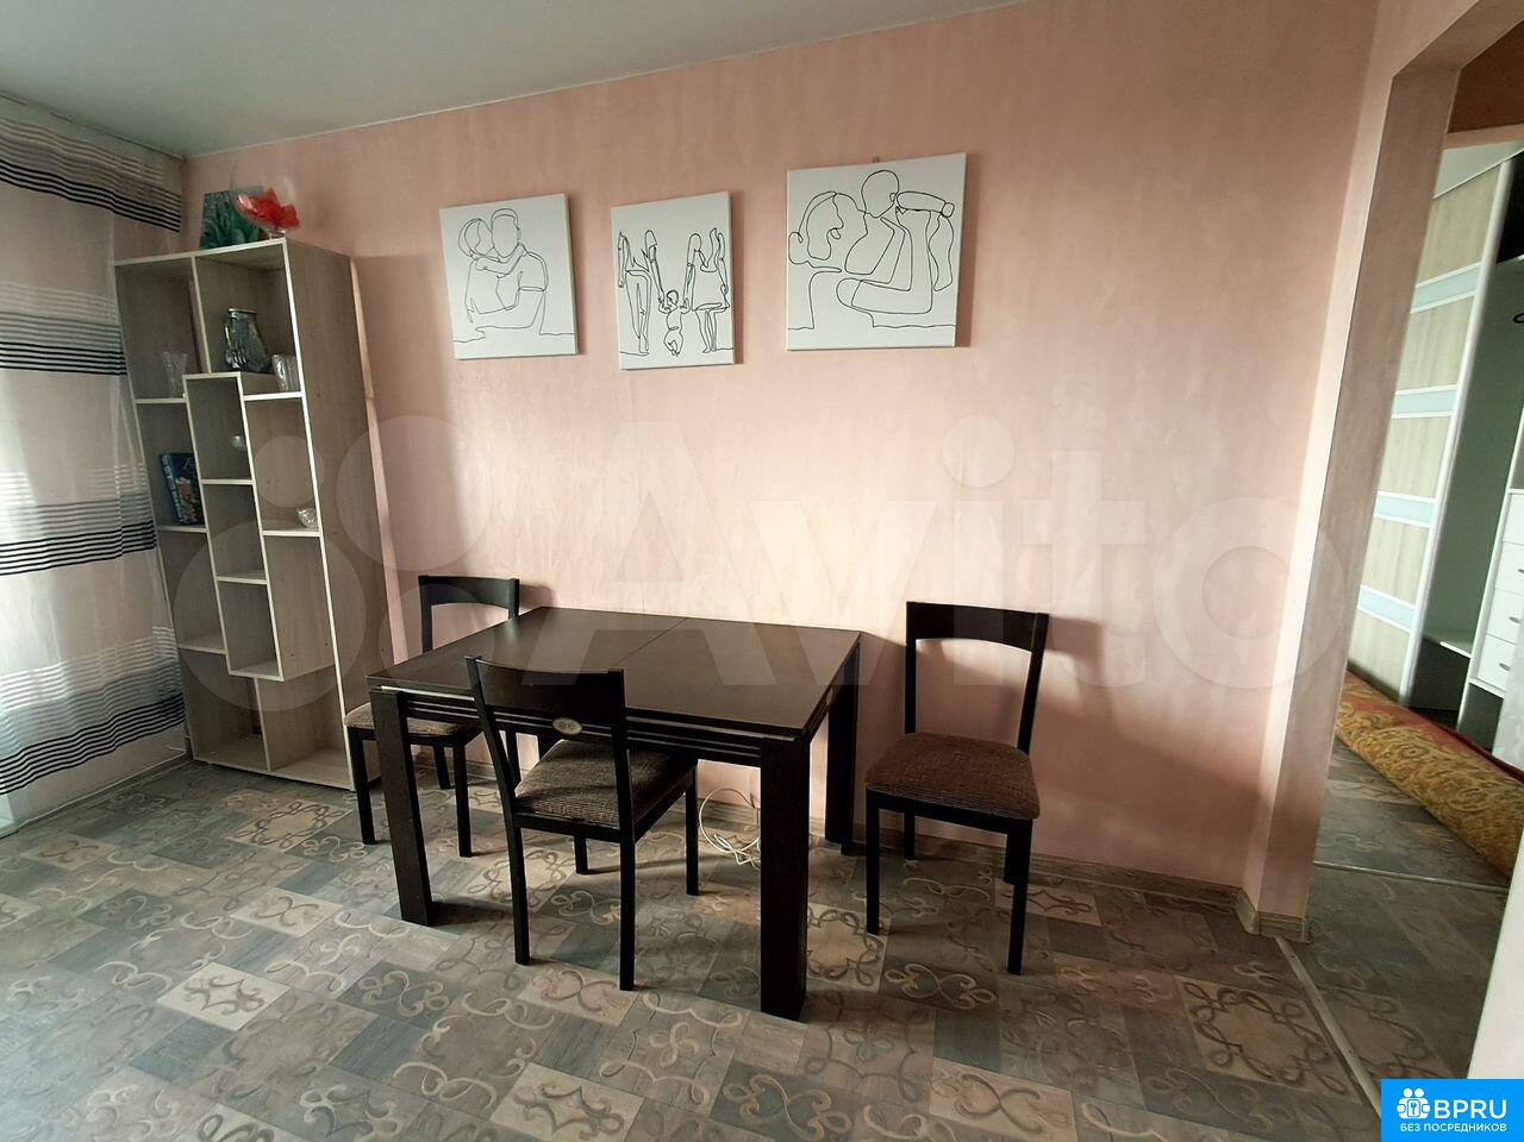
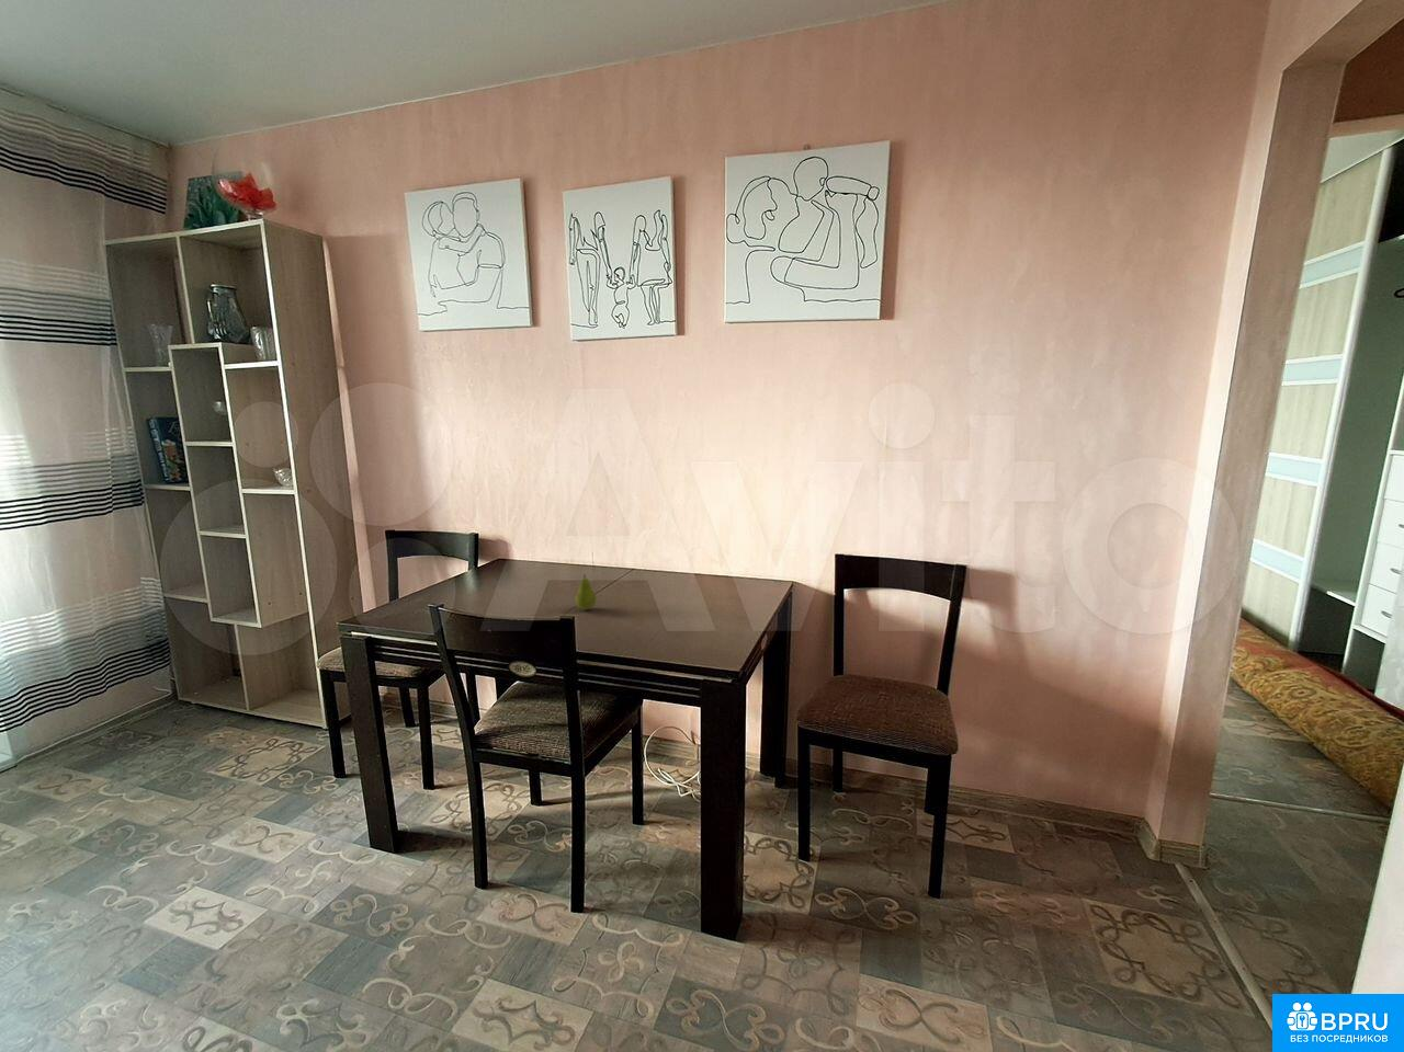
+ fruit [575,574,598,610]
